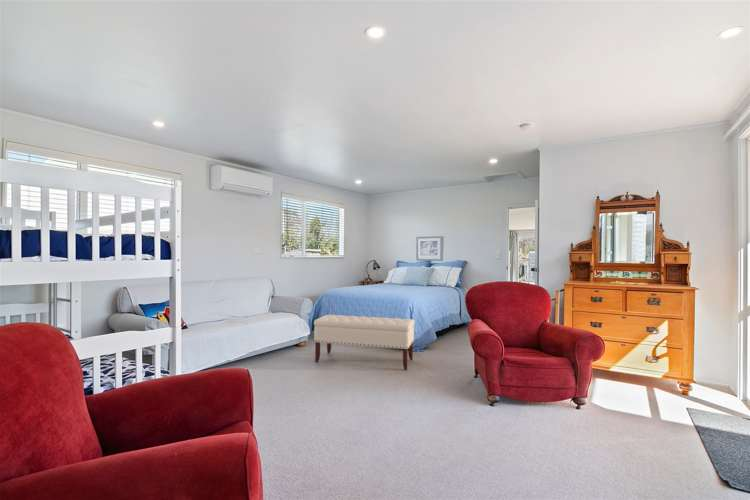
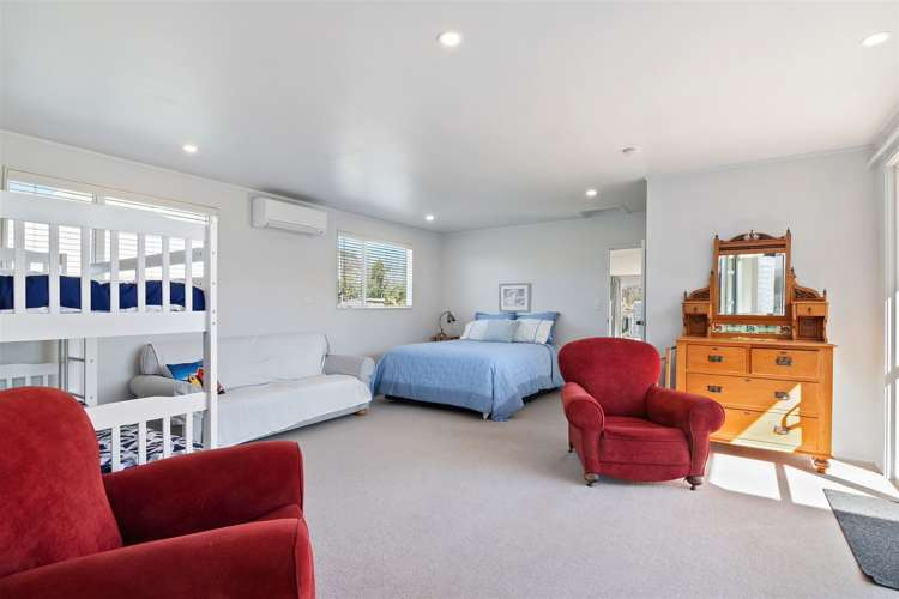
- bench [313,314,416,371]
